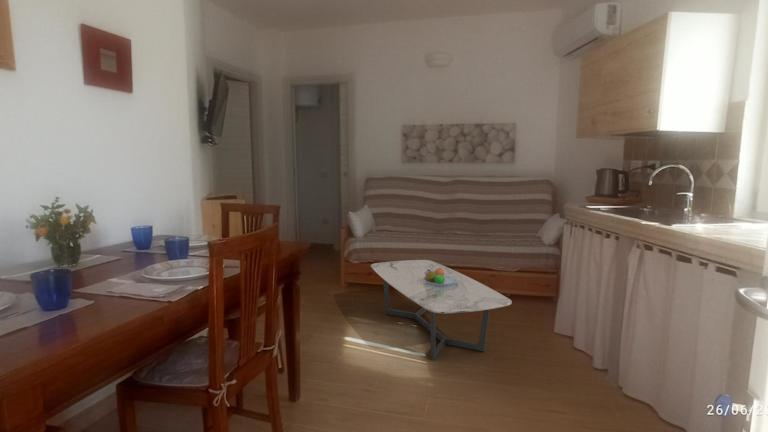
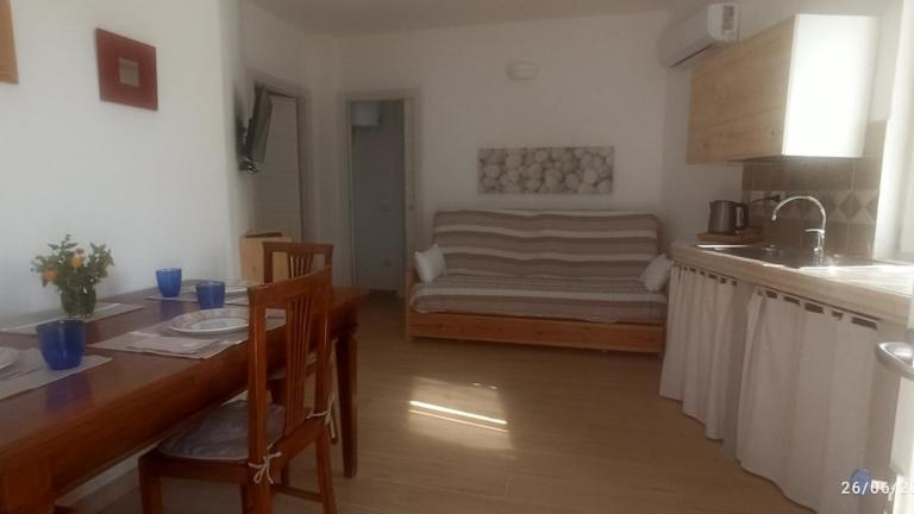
- fruit bowl [424,268,458,286]
- coffee table [370,259,513,361]
